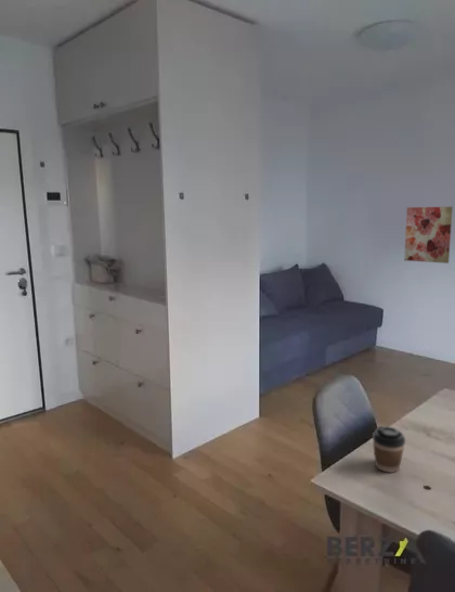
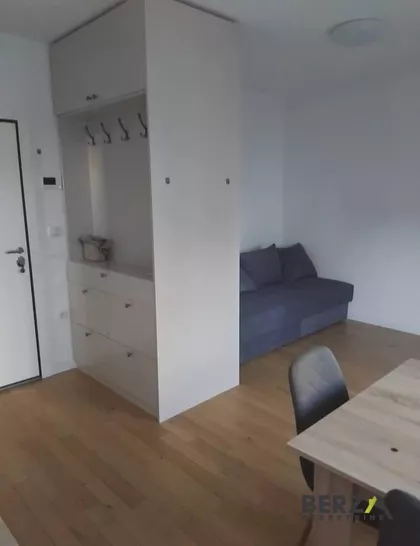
- wall art [403,206,454,265]
- coffee cup [372,425,406,474]
